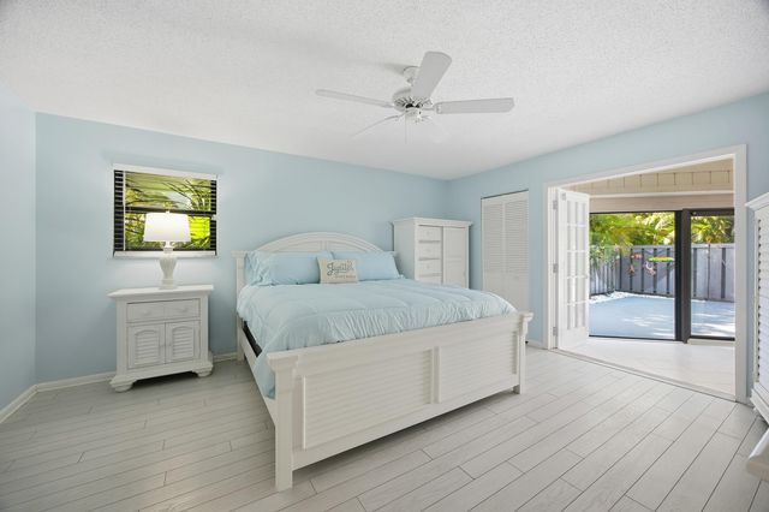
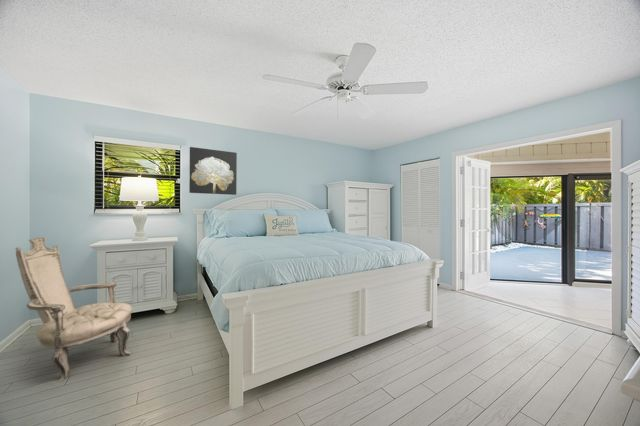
+ armchair [14,237,133,382]
+ wall art [188,146,238,196]
